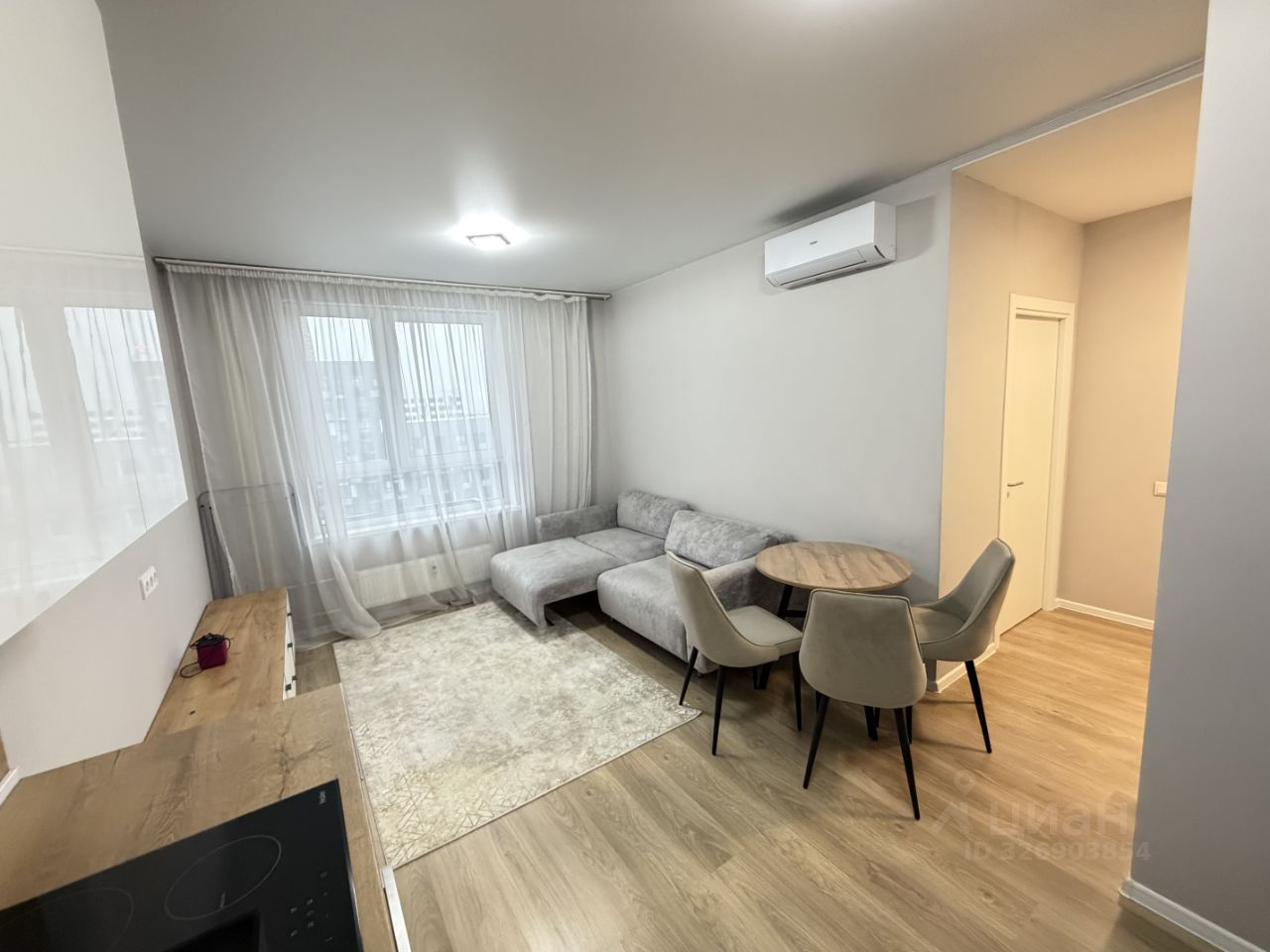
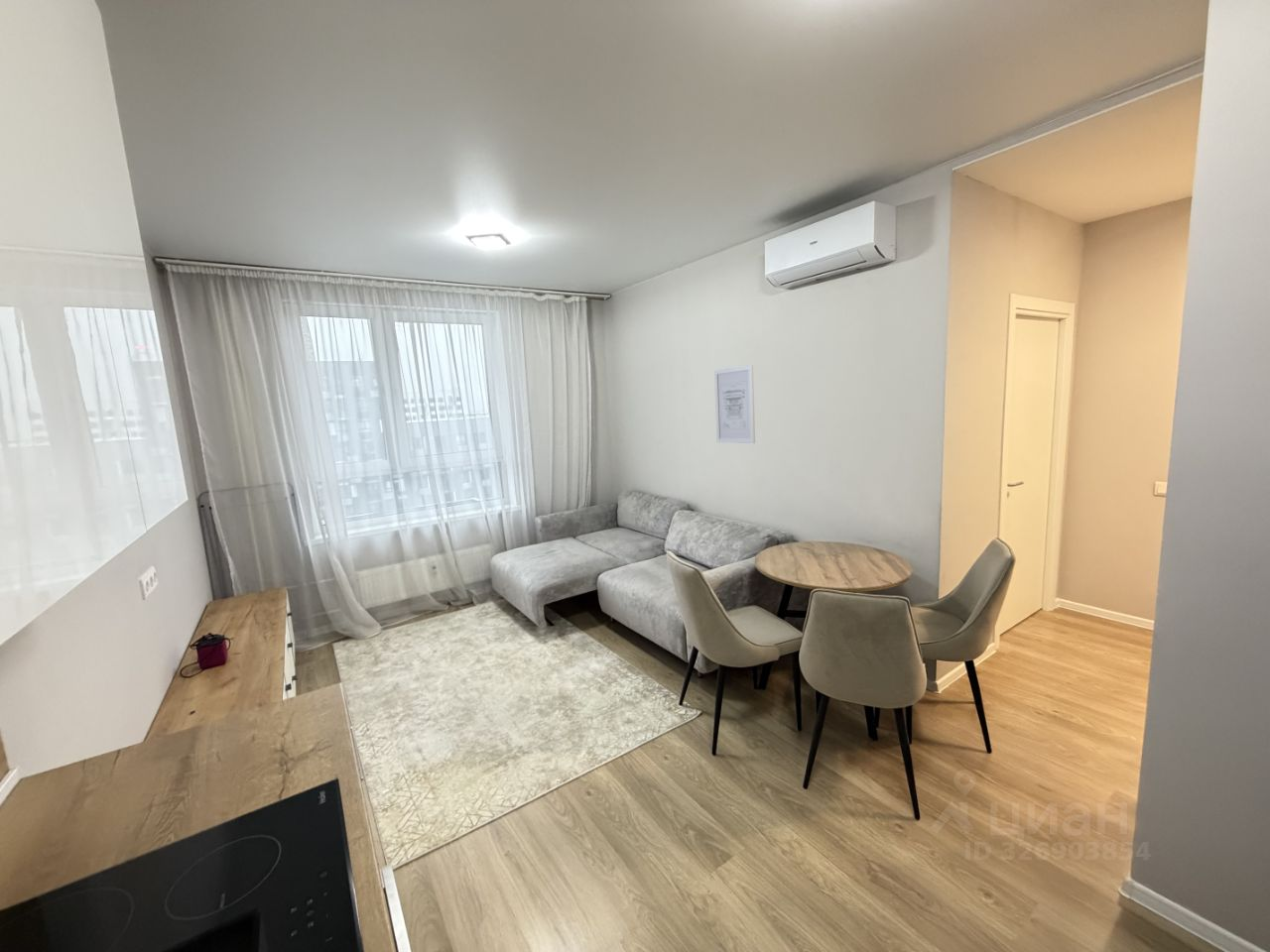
+ wall art [713,364,756,444]
